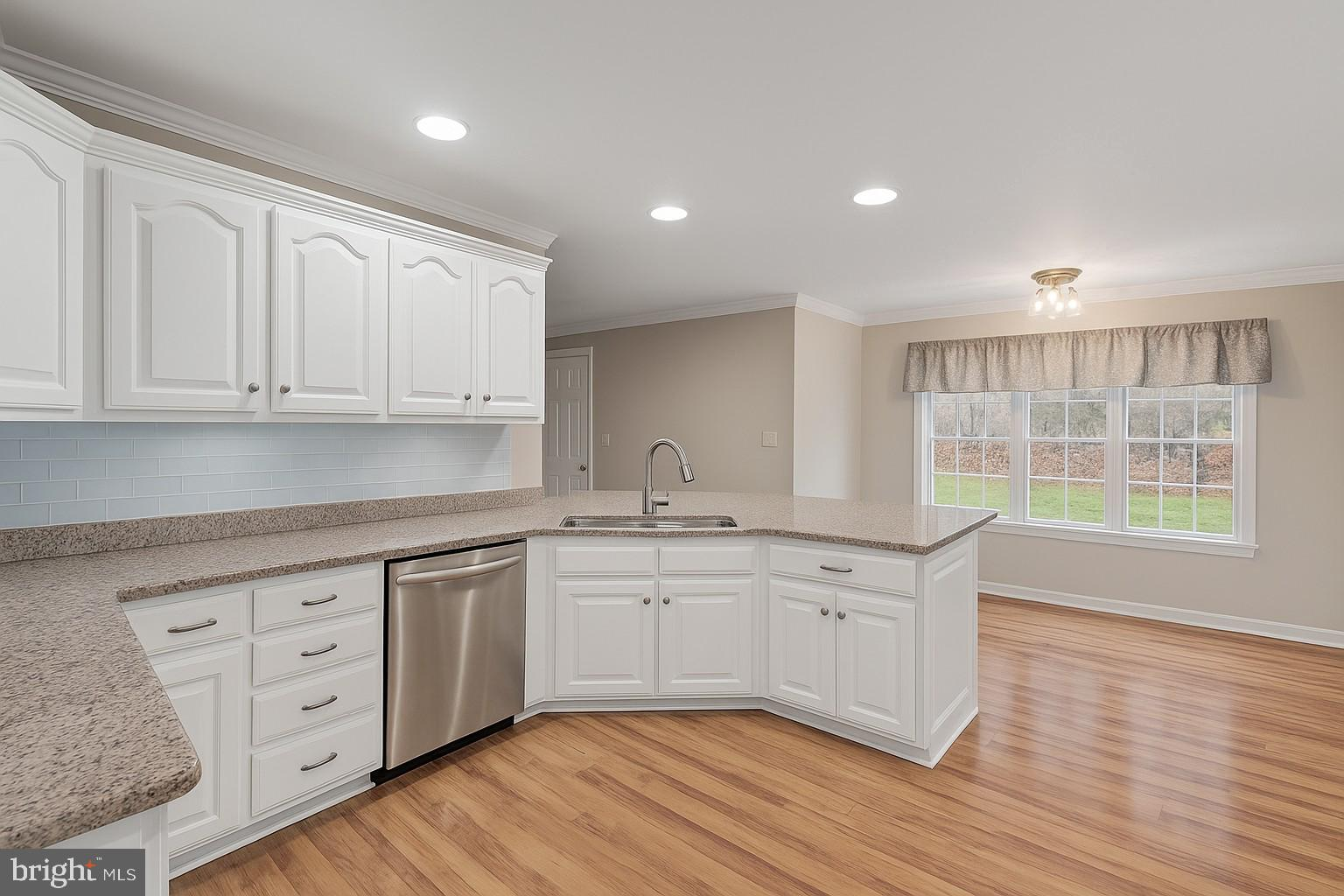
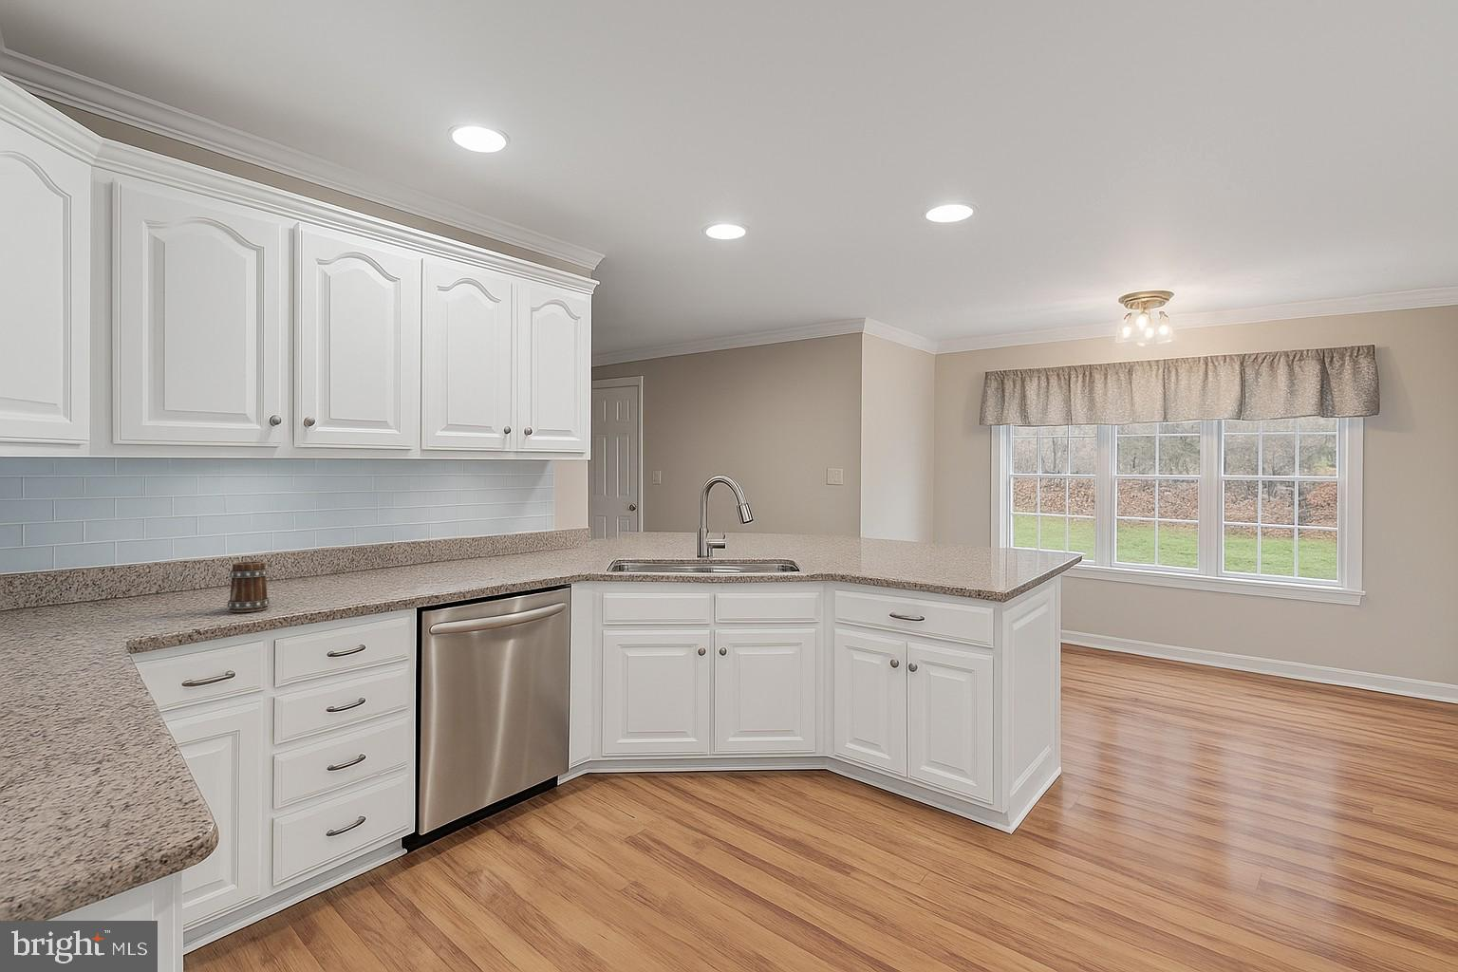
+ mug [227,559,270,613]
